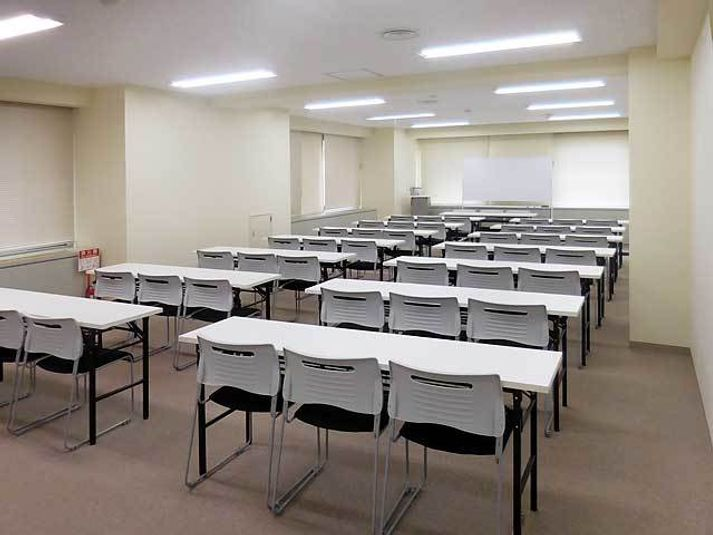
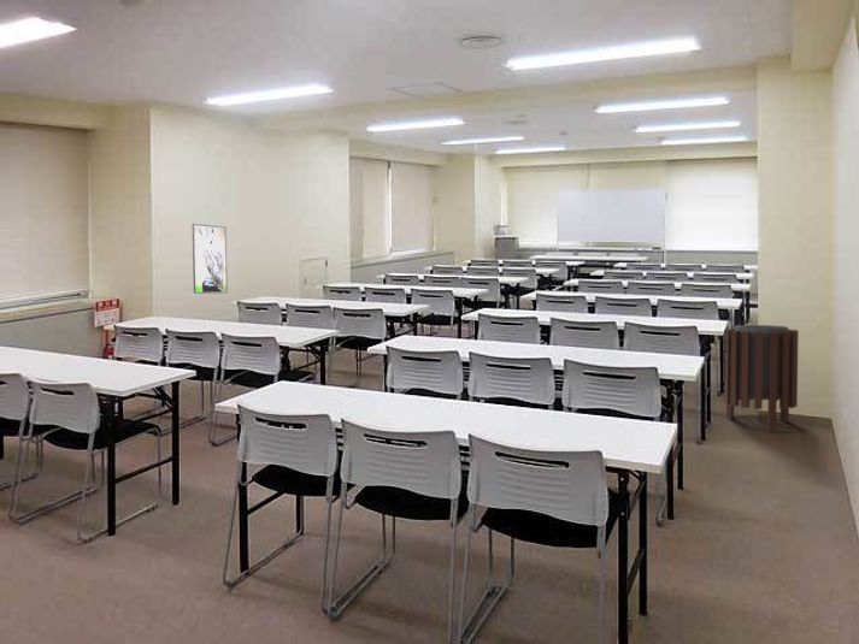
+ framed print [192,223,229,295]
+ trash can [723,324,800,431]
